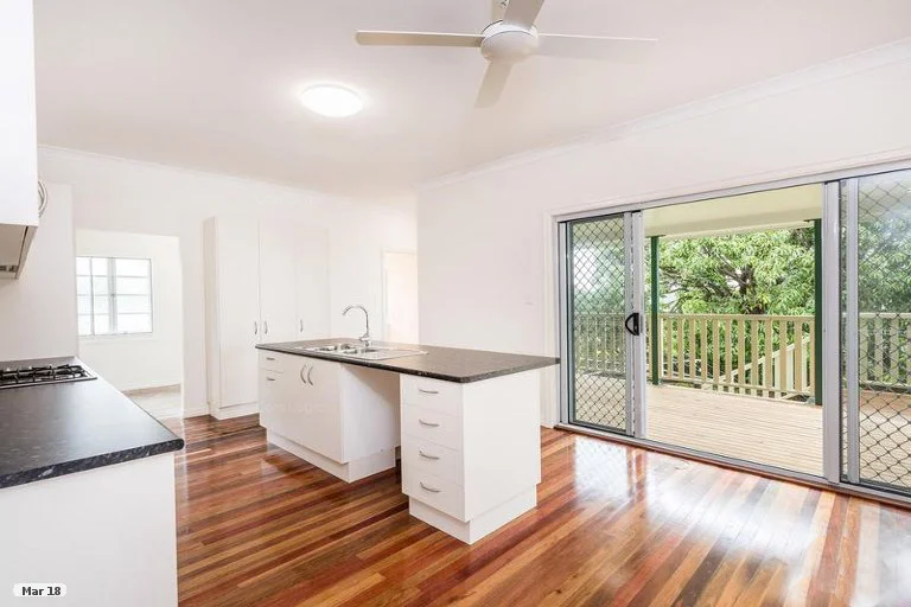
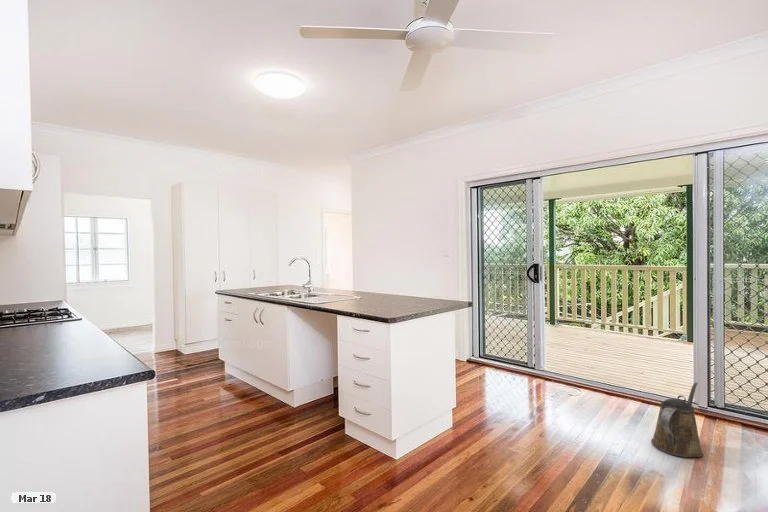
+ watering can [650,381,704,458]
